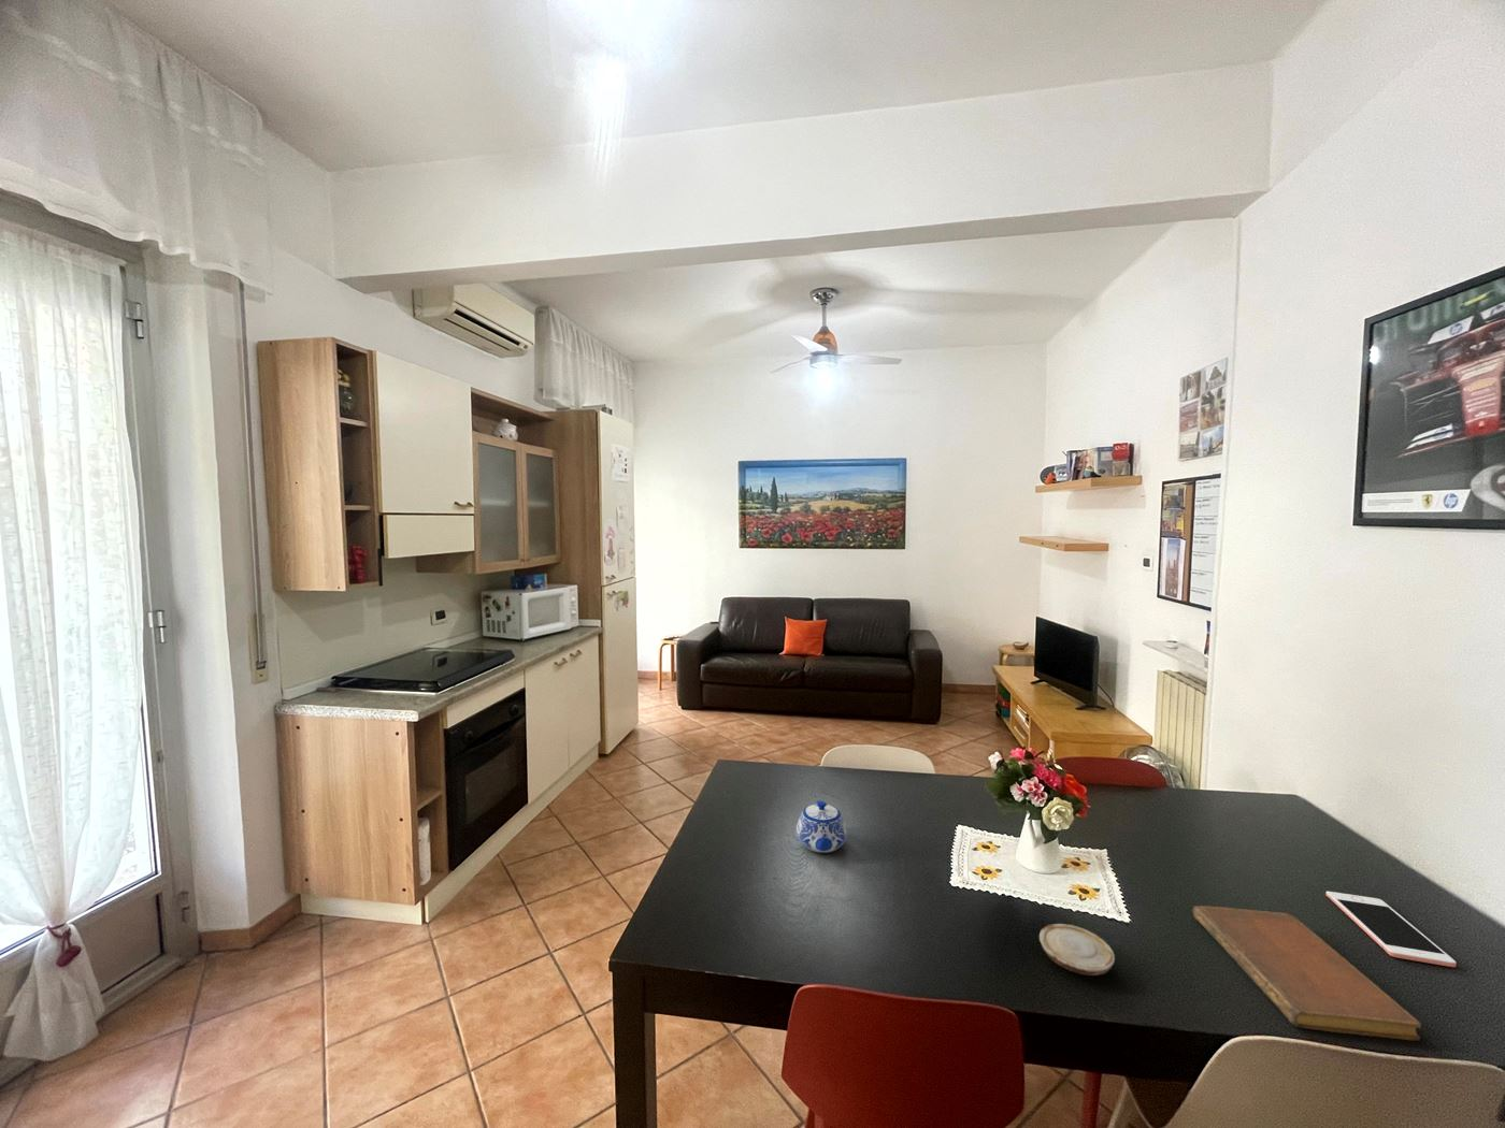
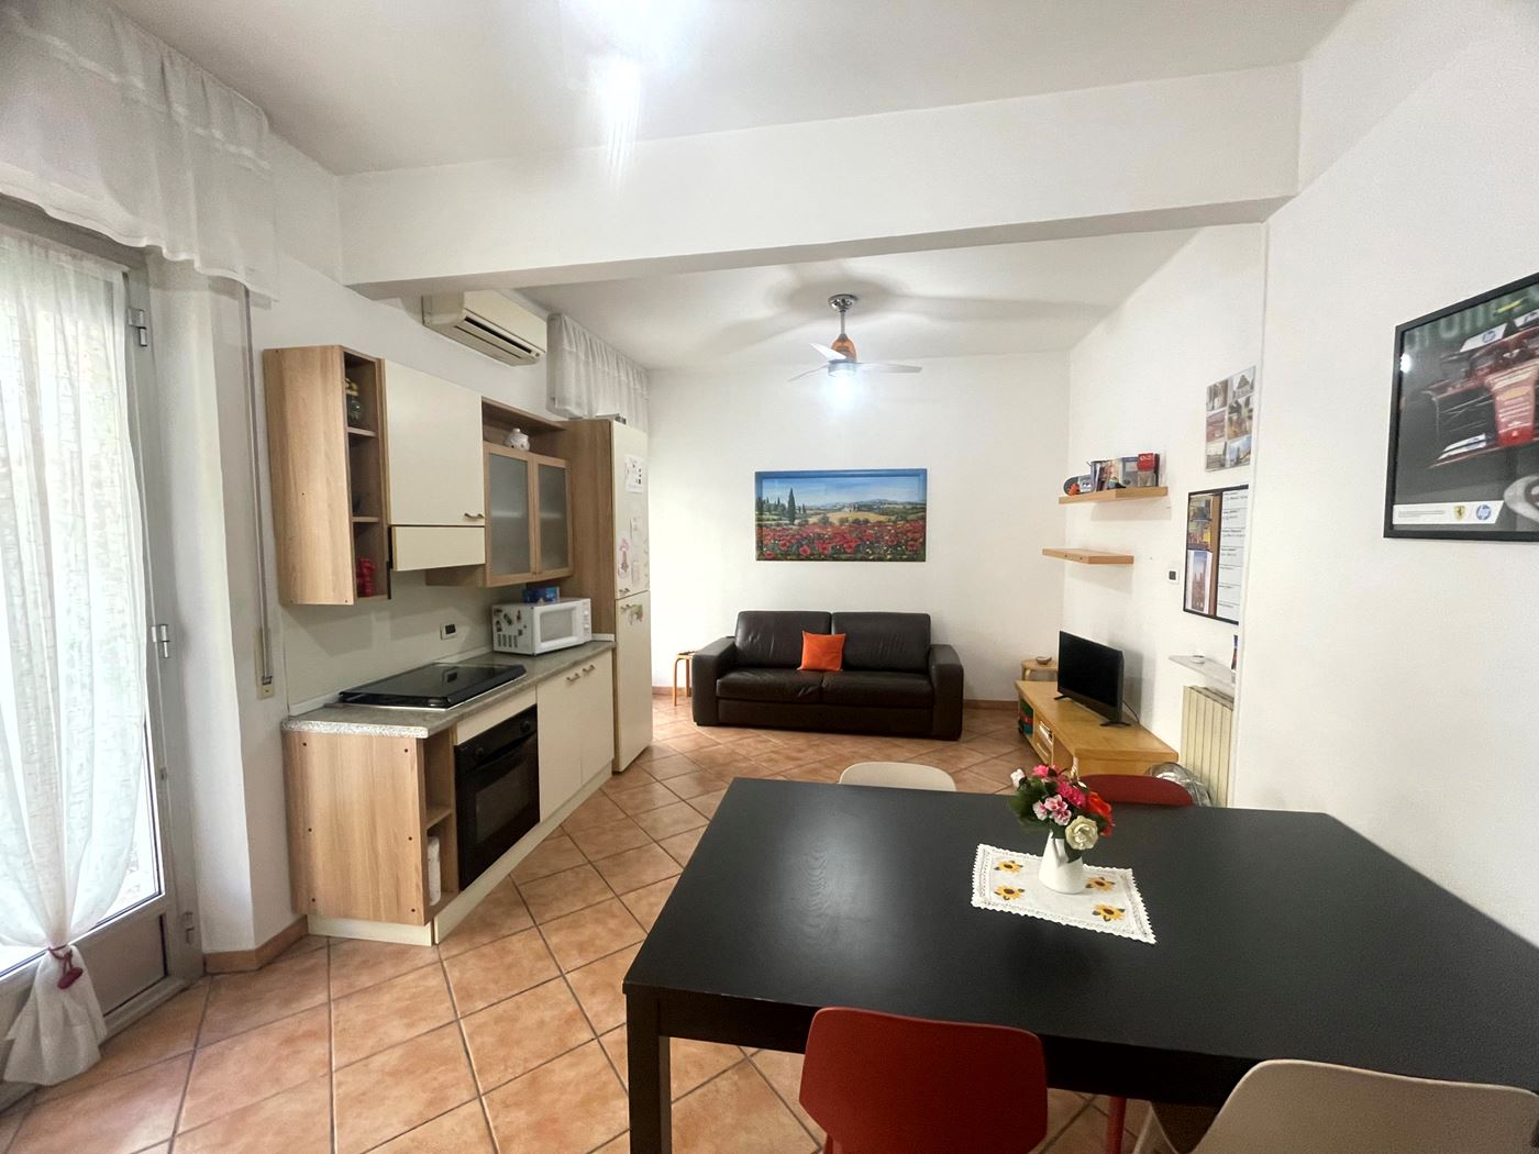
- teapot [795,800,848,854]
- cell phone [1326,891,1456,968]
- wood slice [1038,923,1116,976]
- notebook [1192,904,1422,1042]
